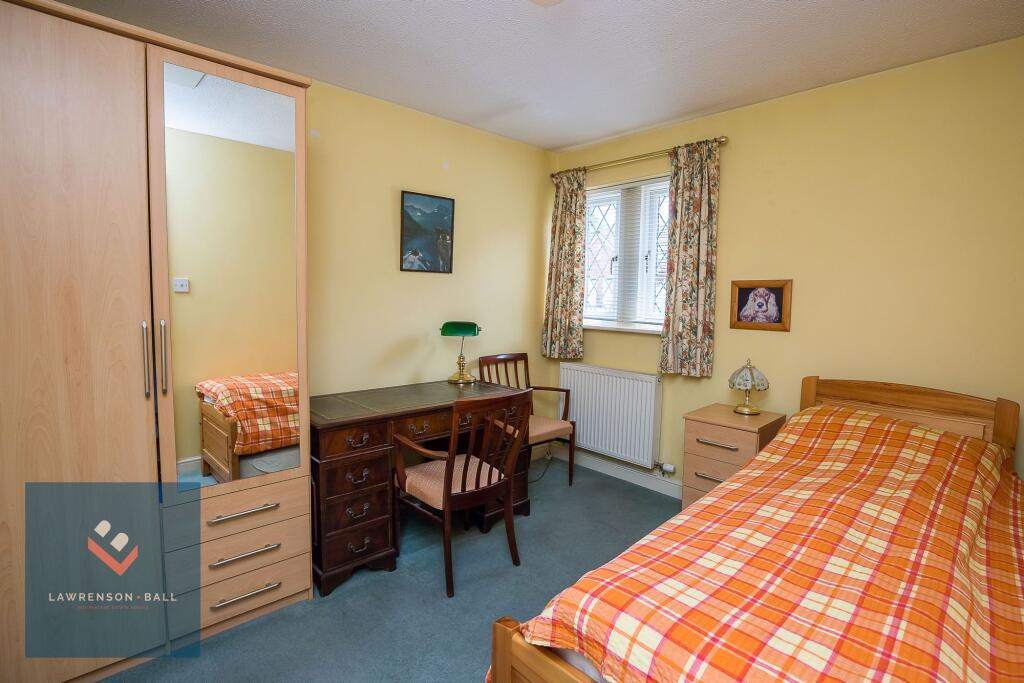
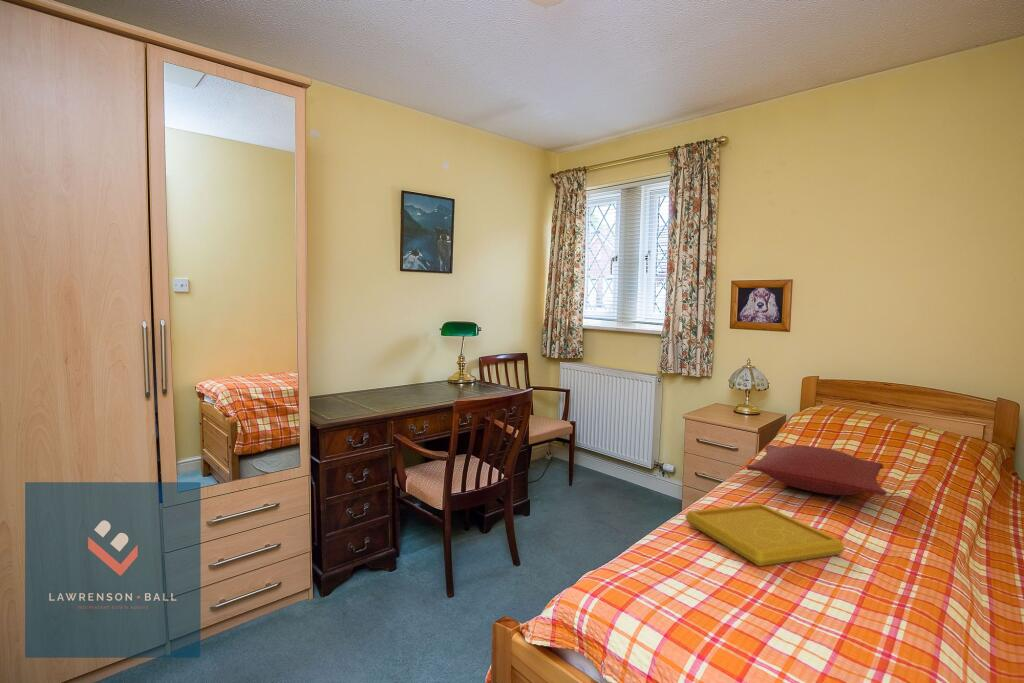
+ pillow [745,444,888,497]
+ serving tray [684,503,846,567]
